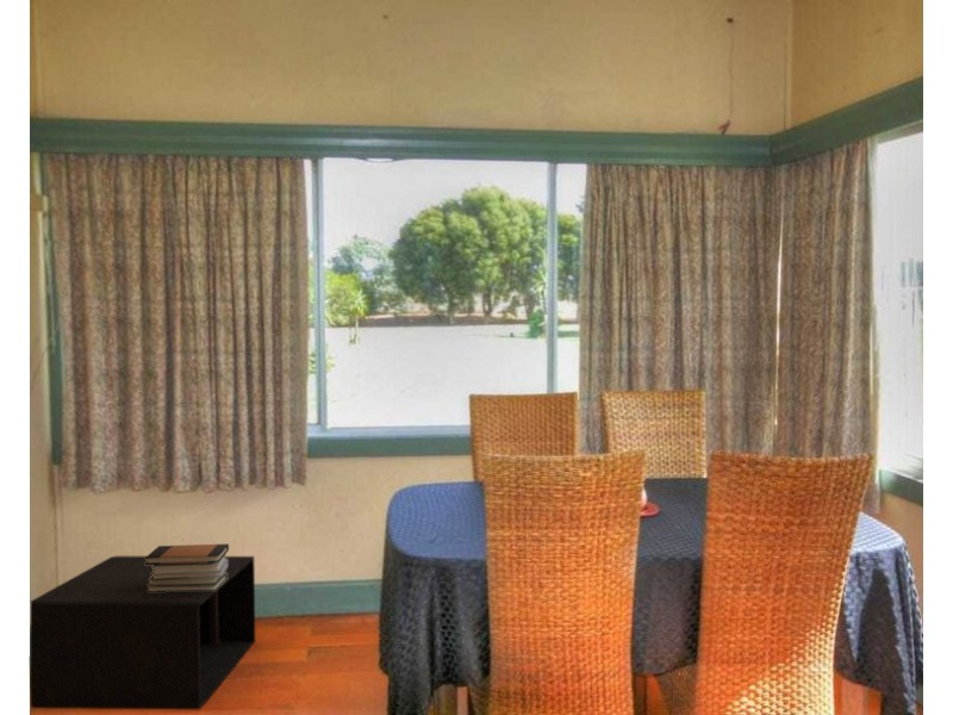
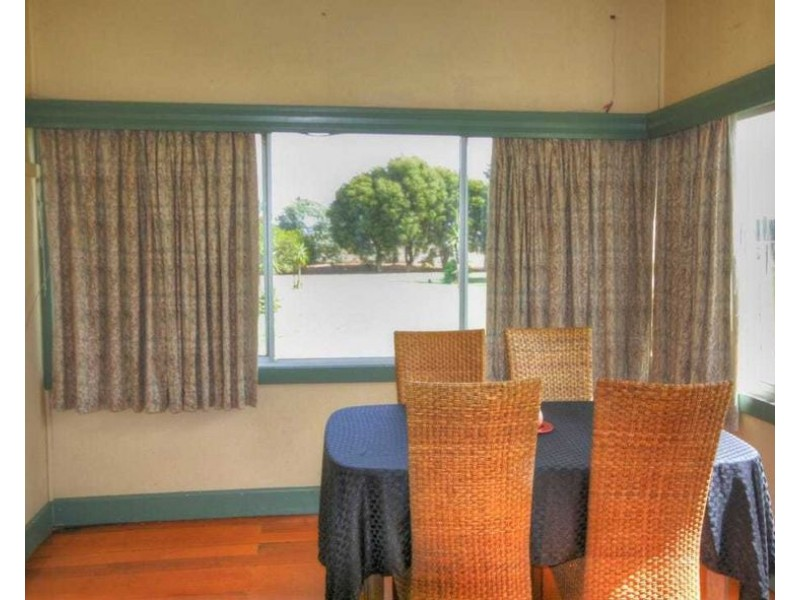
- book stack [145,542,230,592]
- nightstand [30,555,257,710]
